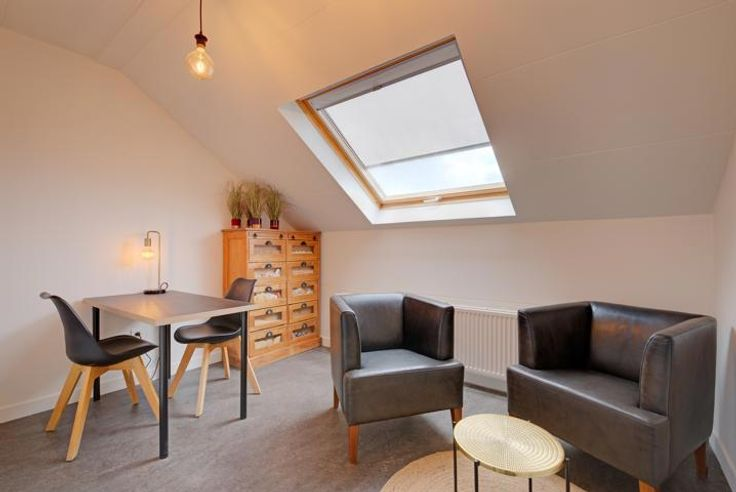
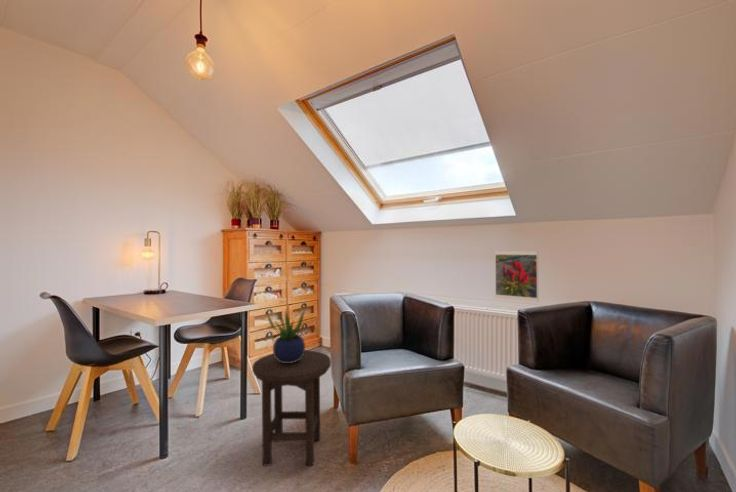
+ stool [251,349,332,466]
+ potted plant [266,306,306,363]
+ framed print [494,250,539,303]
